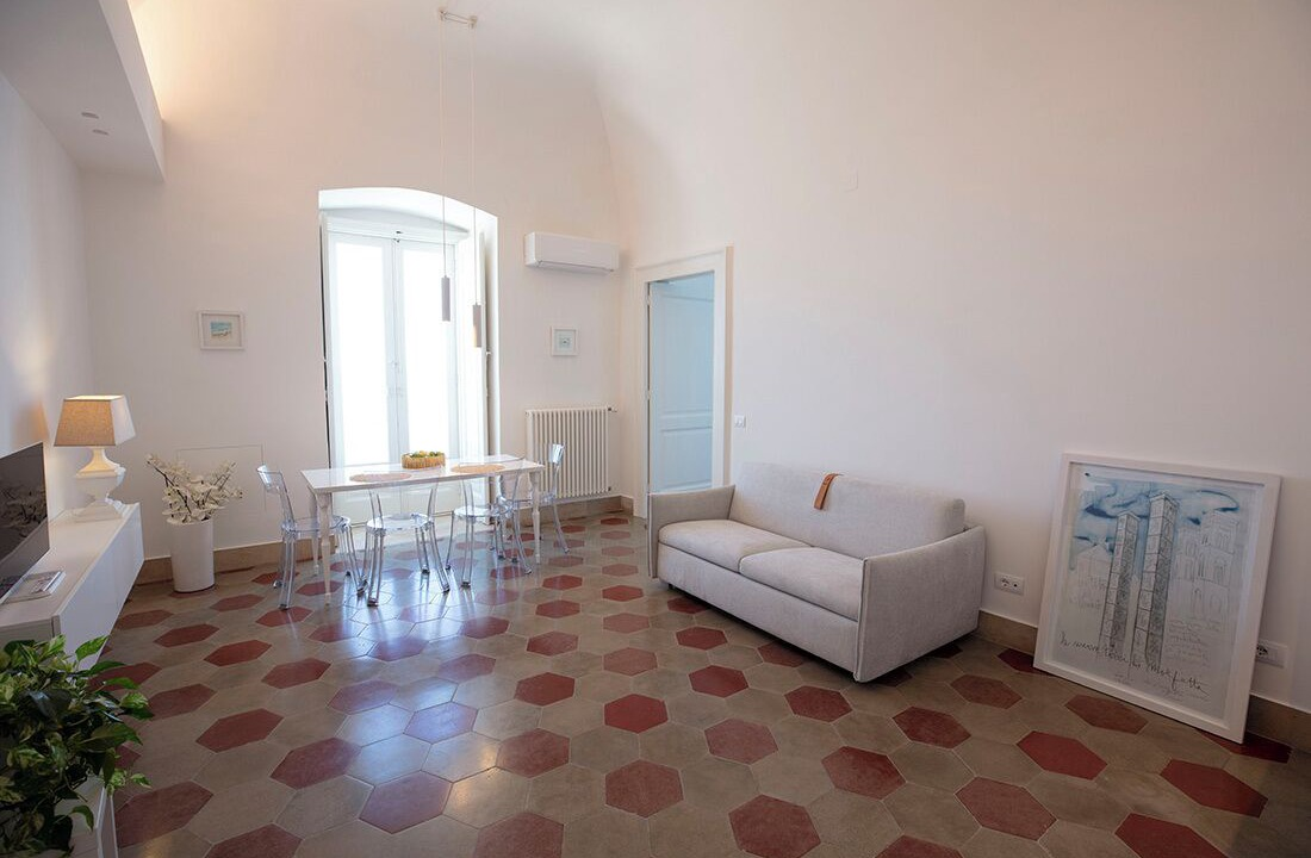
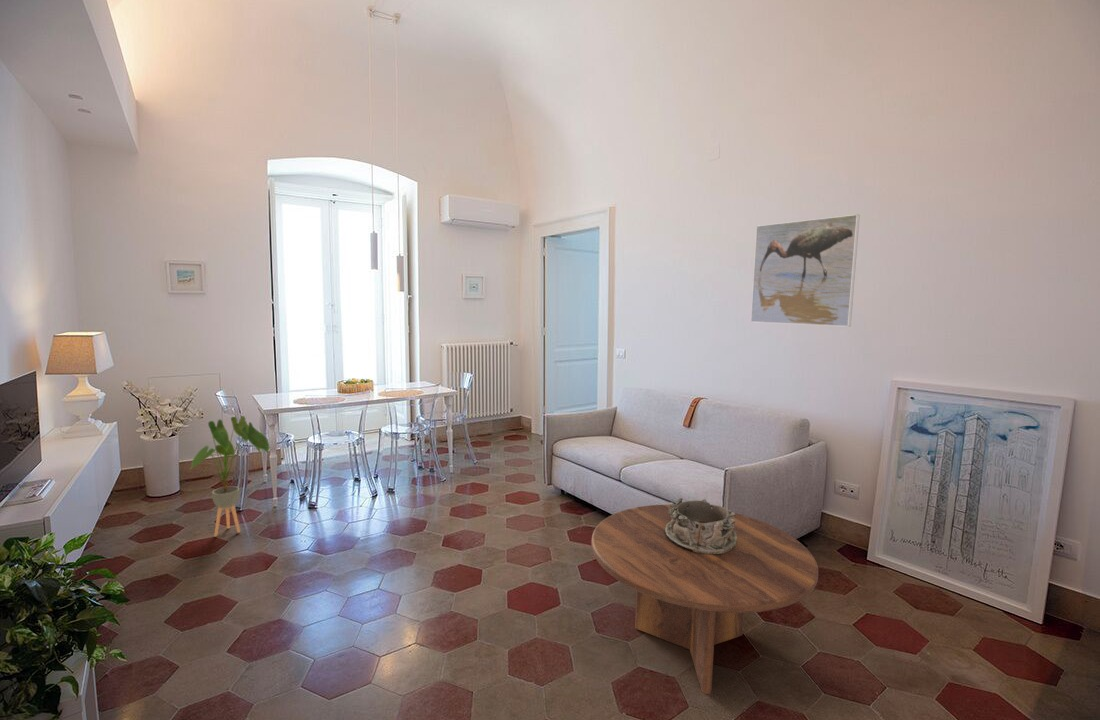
+ coffee table [590,504,819,695]
+ house plant [189,415,270,538]
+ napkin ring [665,497,737,554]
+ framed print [750,213,861,328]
